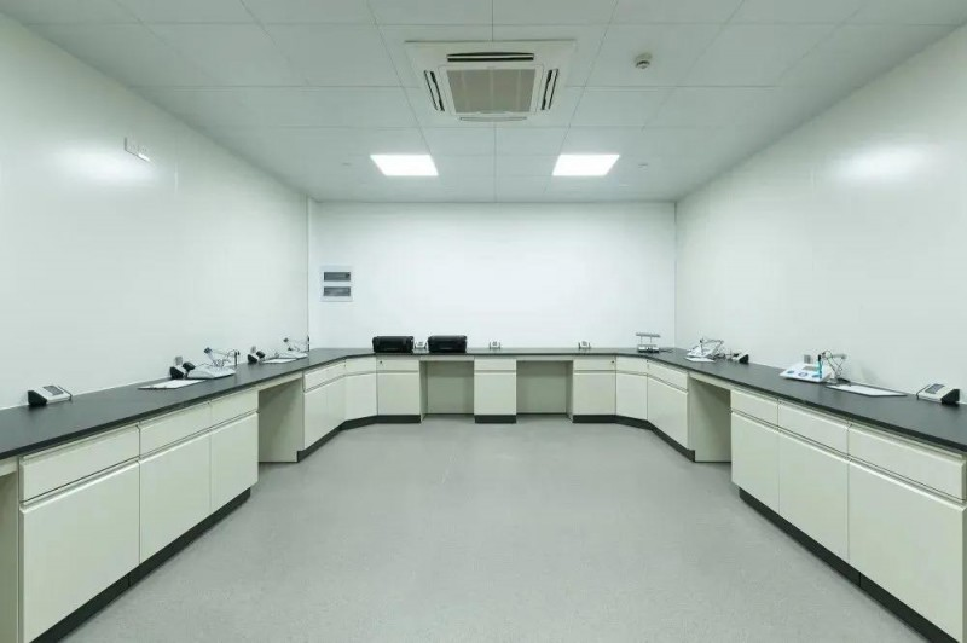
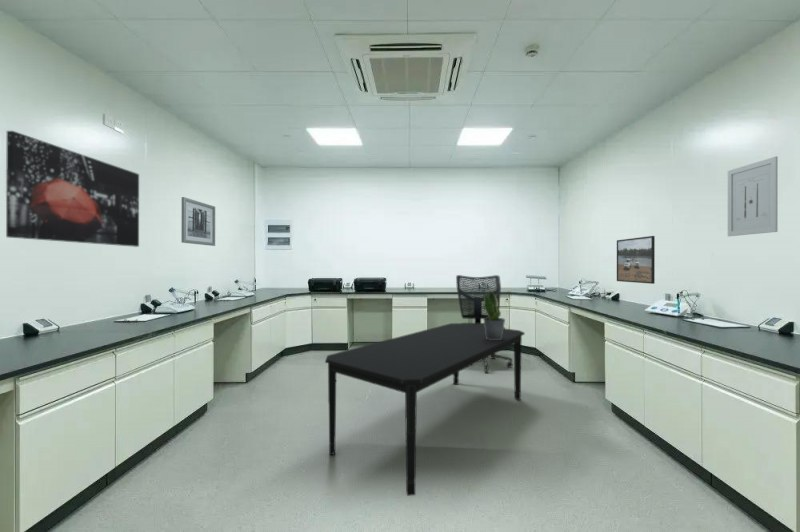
+ wall art [5,130,140,248]
+ wall art [727,155,779,237]
+ wall art [180,196,216,247]
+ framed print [616,235,656,285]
+ dining table [324,322,526,497]
+ office chair [455,274,514,374]
+ potted plant [482,290,506,340]
